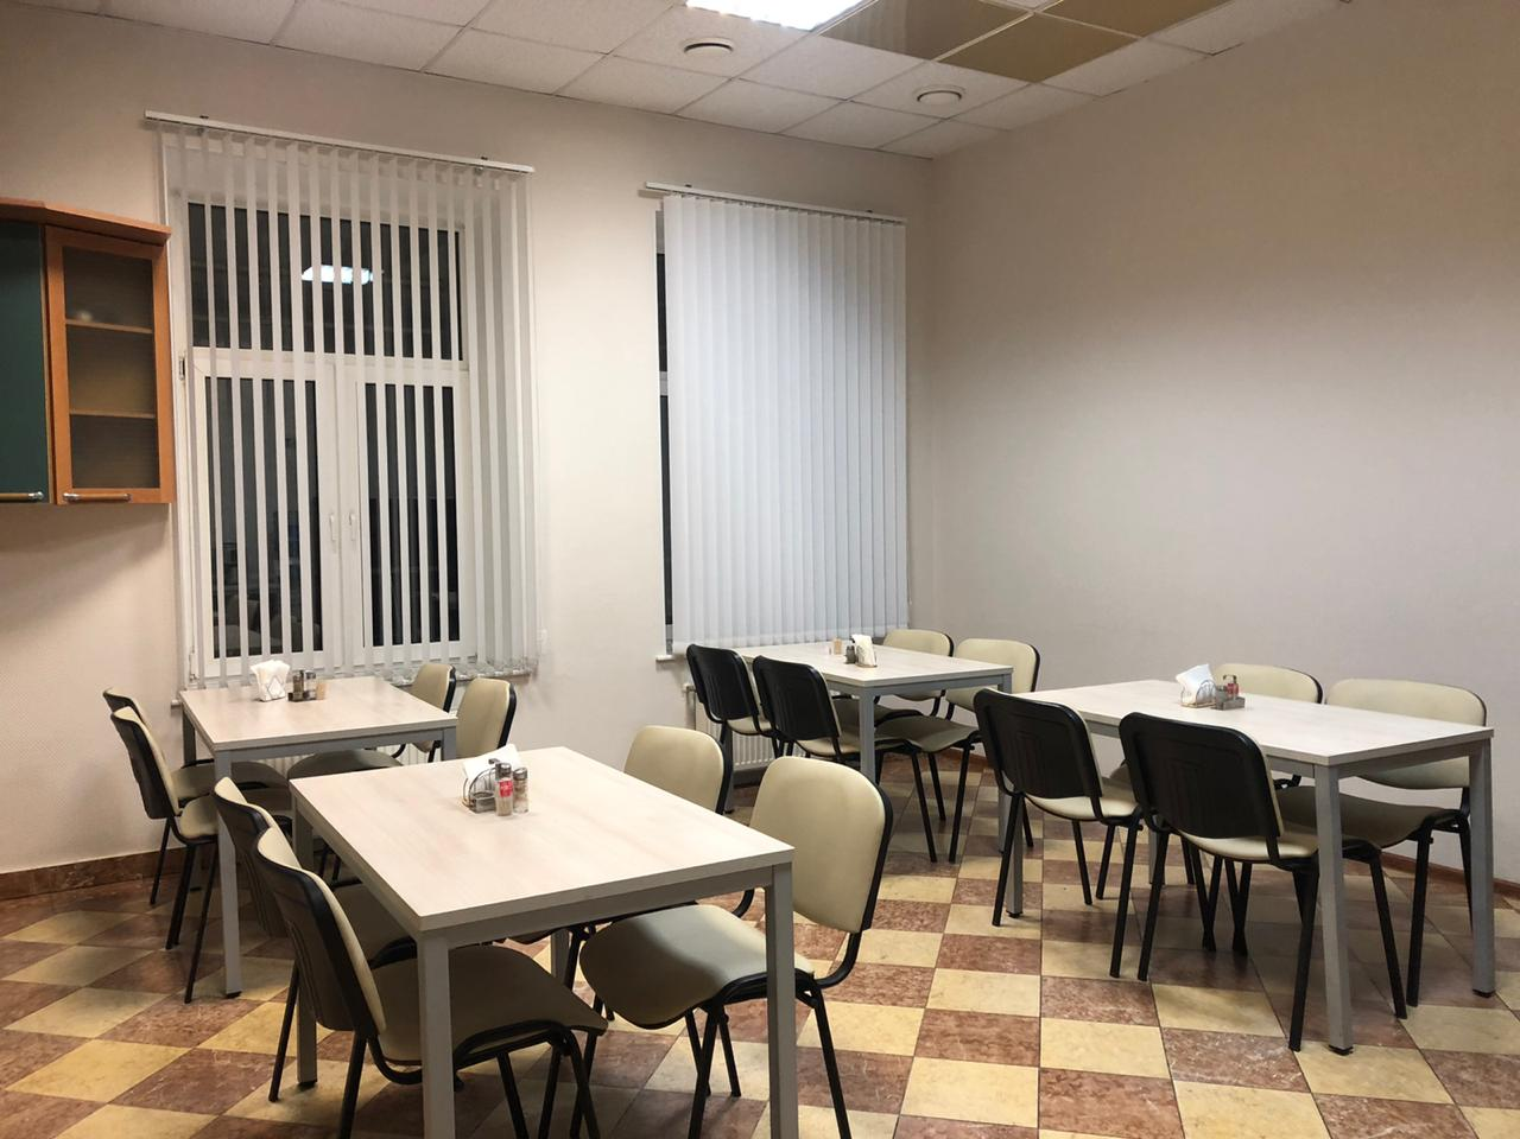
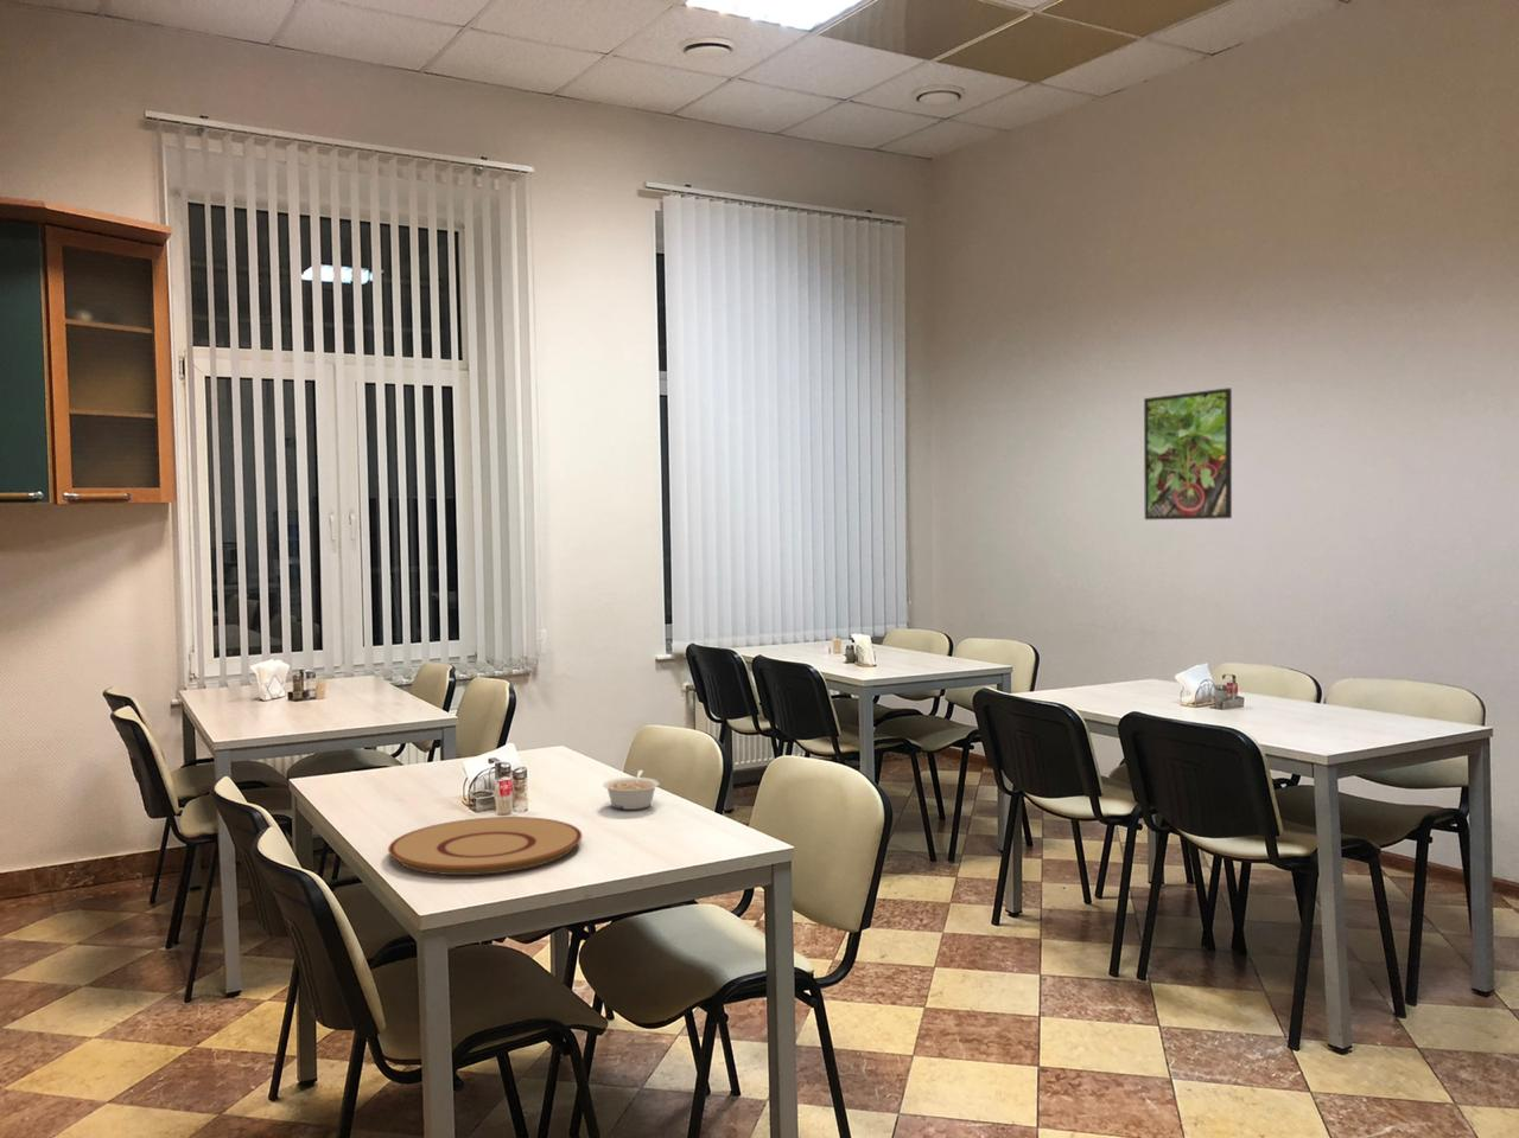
+ legume [602,770,660,810]
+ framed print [1142,386,1233,520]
+ plate [386,815,584,876]
